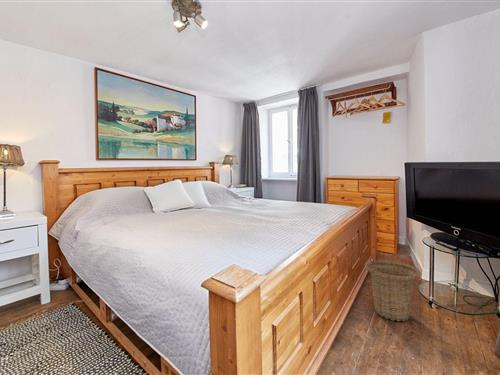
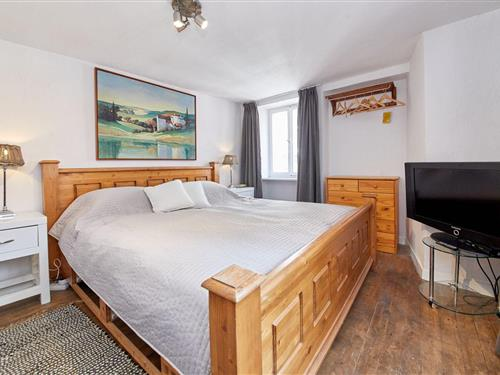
- basket [364,259,422,322]
